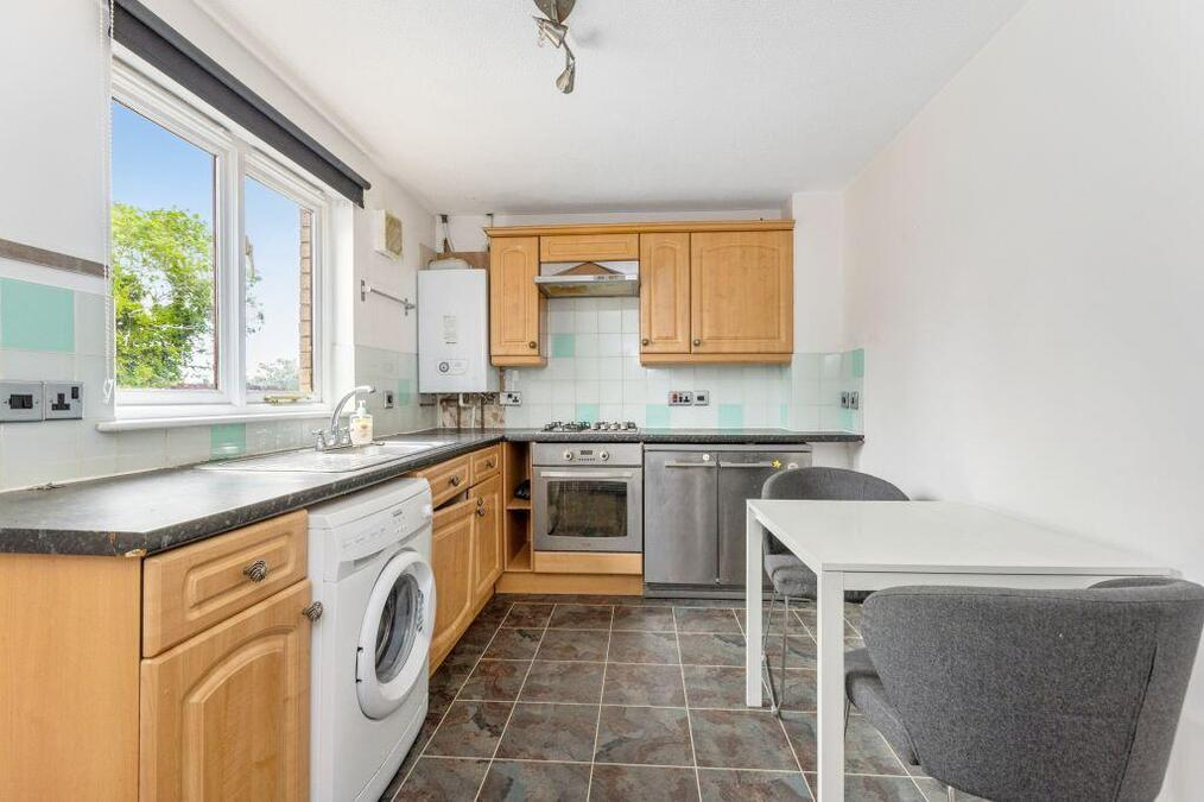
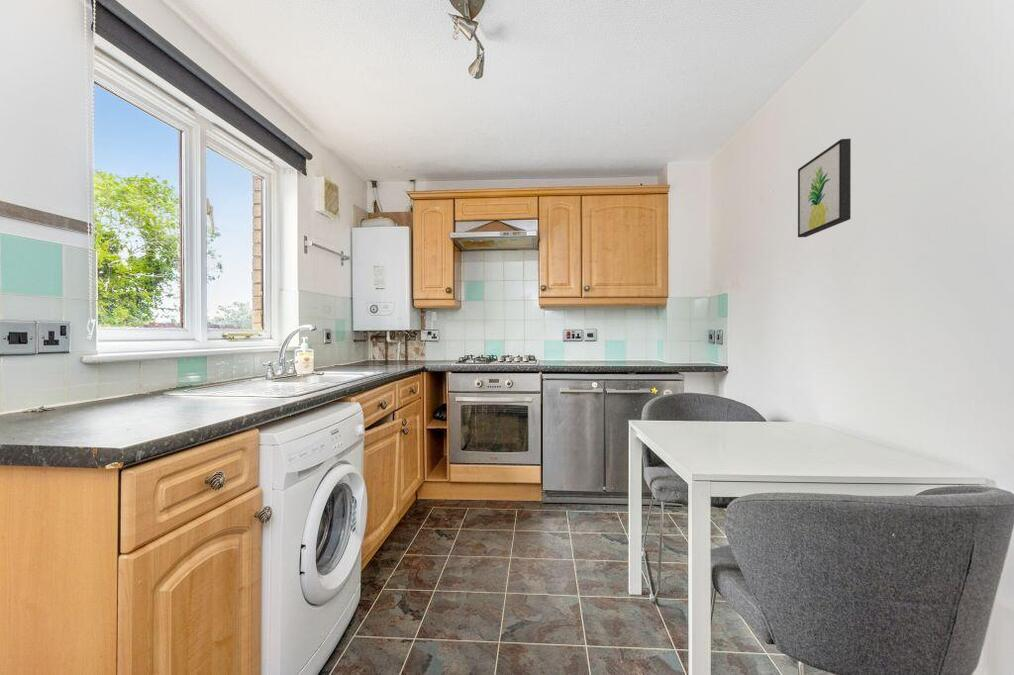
+ wall art [797,138,852,238]
